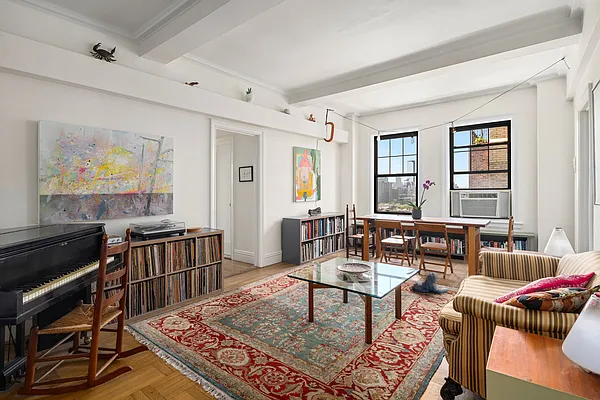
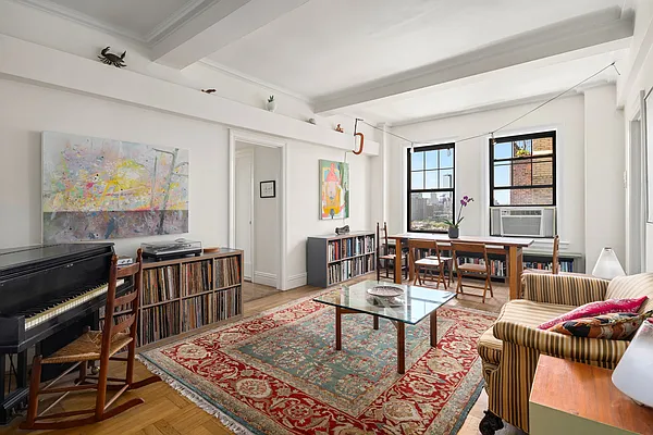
- plush toy [410,271,449,294]
